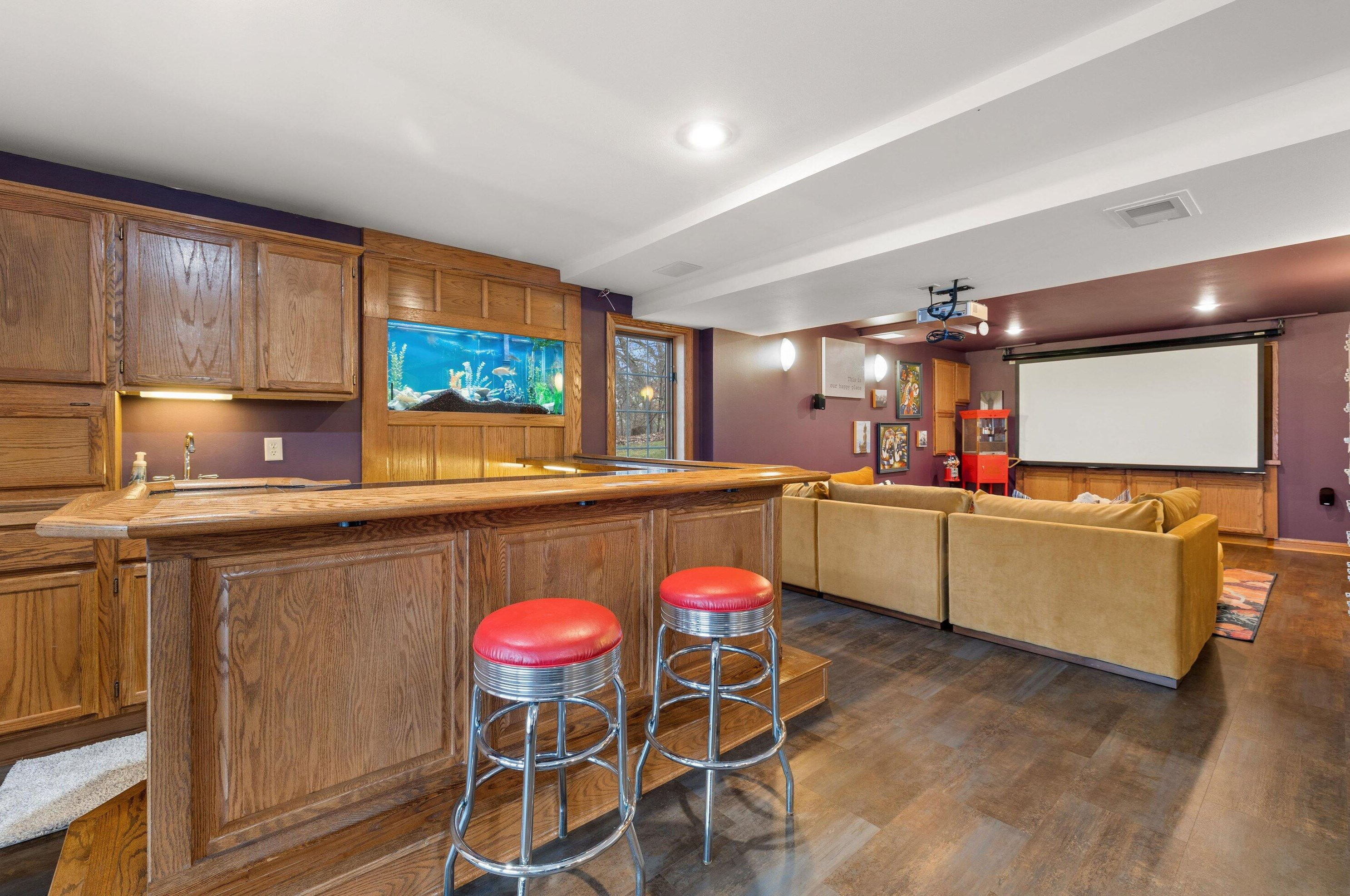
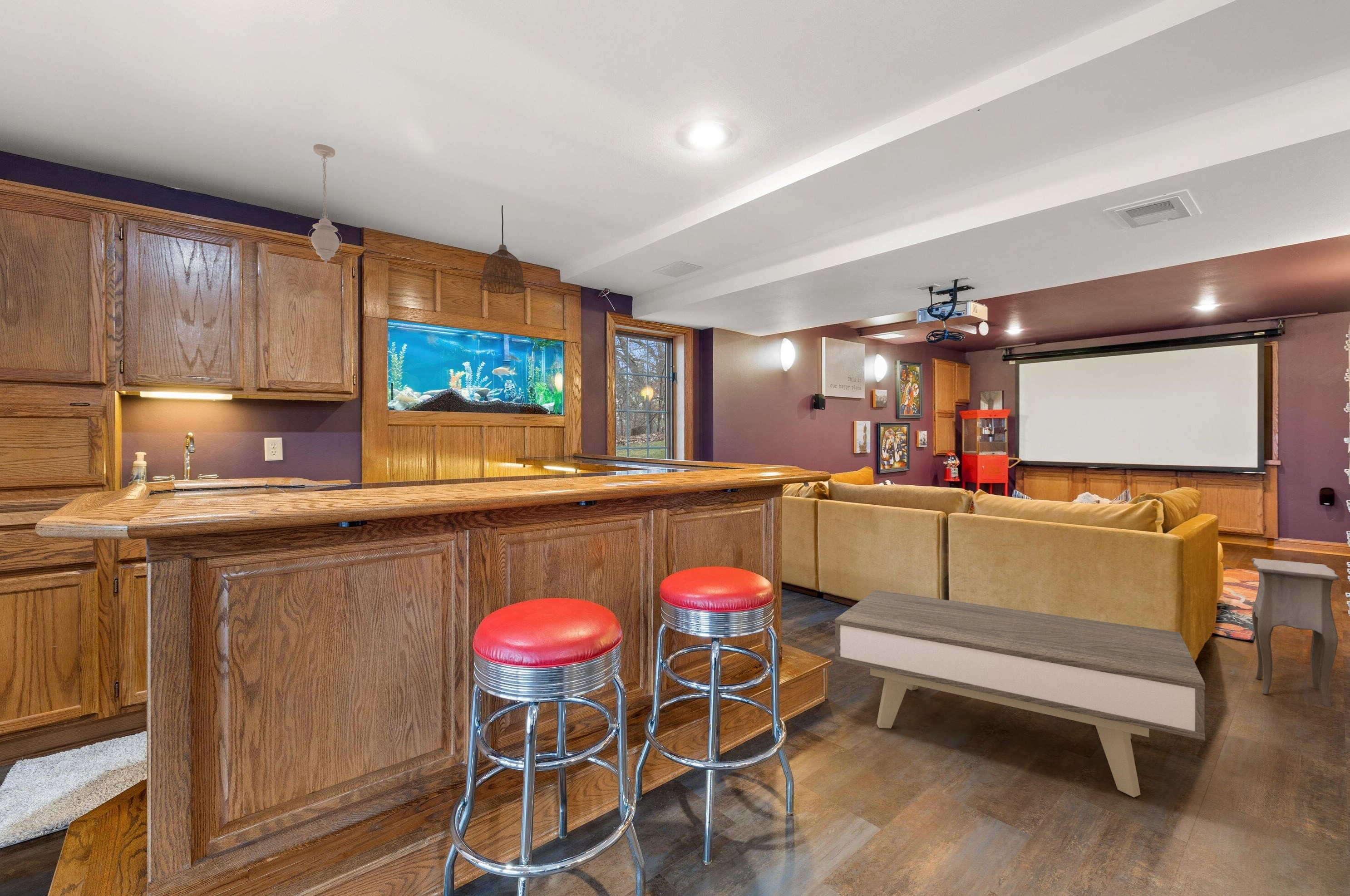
+ pendant light [308,144,342,264]
+ side table [1228,558,1340,707]
+ pendant lamp [479,205,527,295]
+ coffee table [834,590,1206,798]
